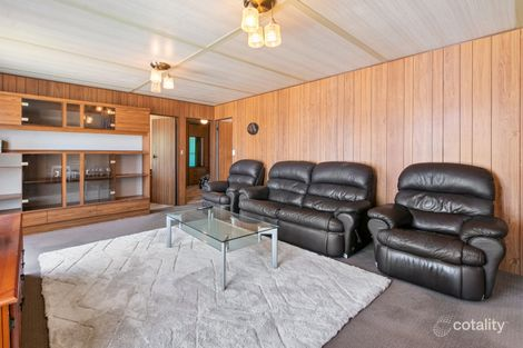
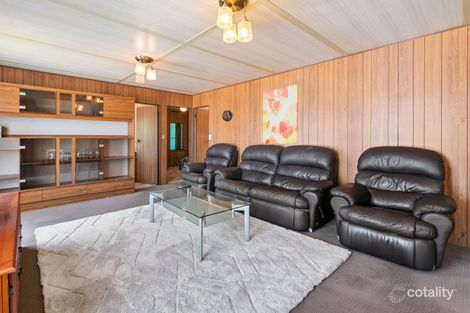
+ wall art [262,84,299,145]
